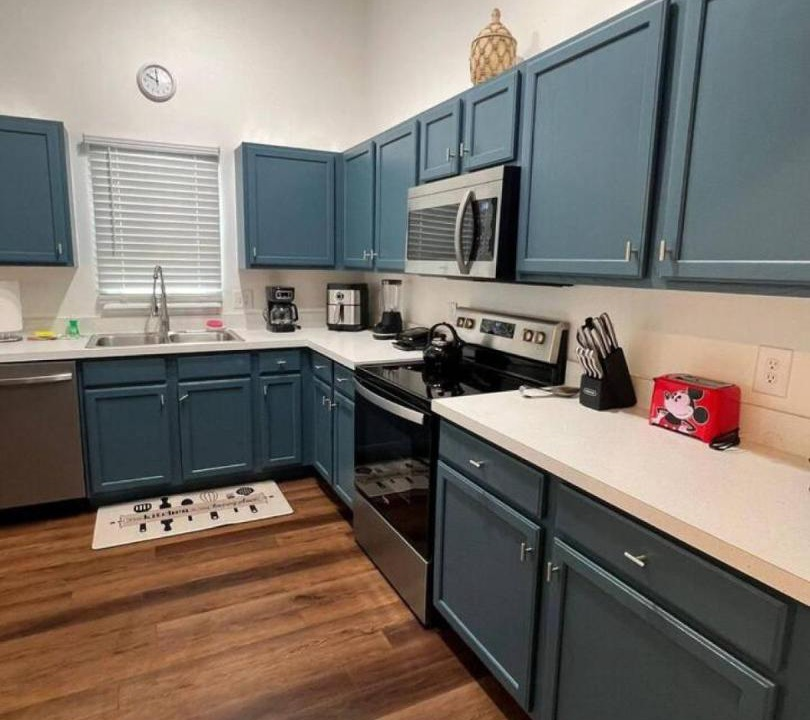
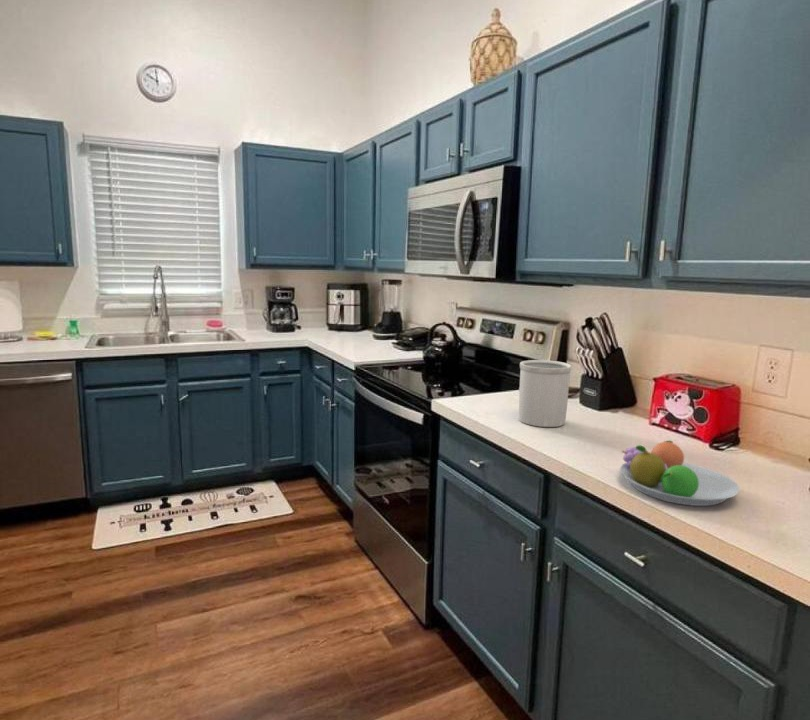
+ utensil holder [518,359,572,428]
+ fruit bowl [619,440,740,507]
